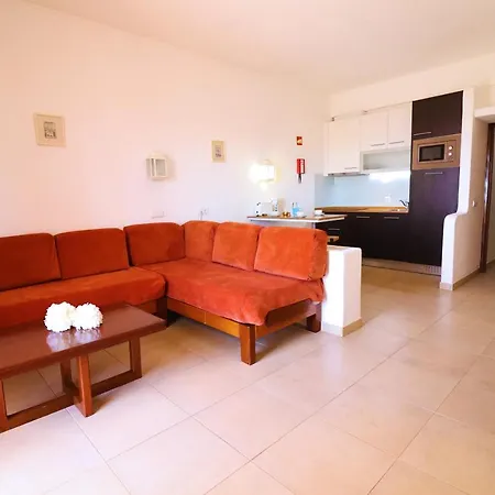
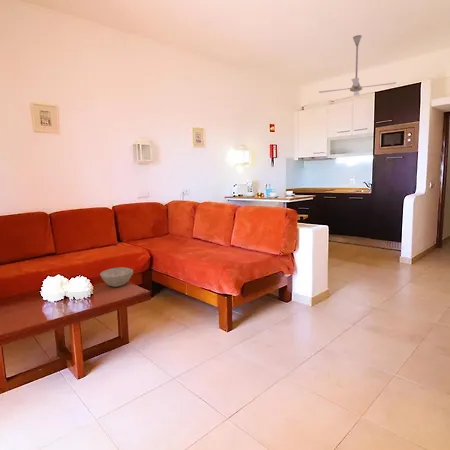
+ ceiling fan [318,34,397,97]
+ bowl [99,266,134,288]
